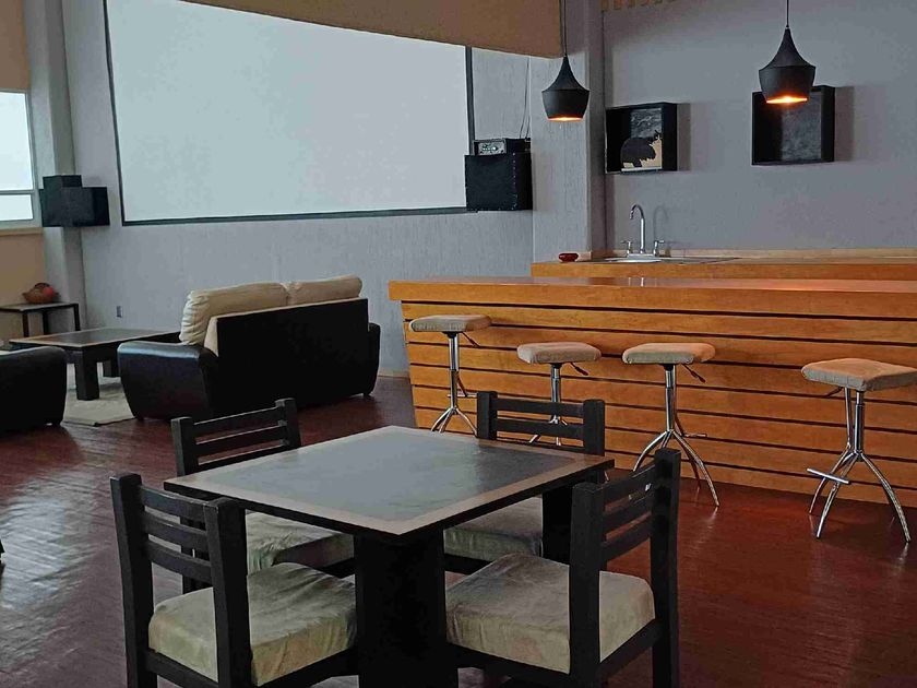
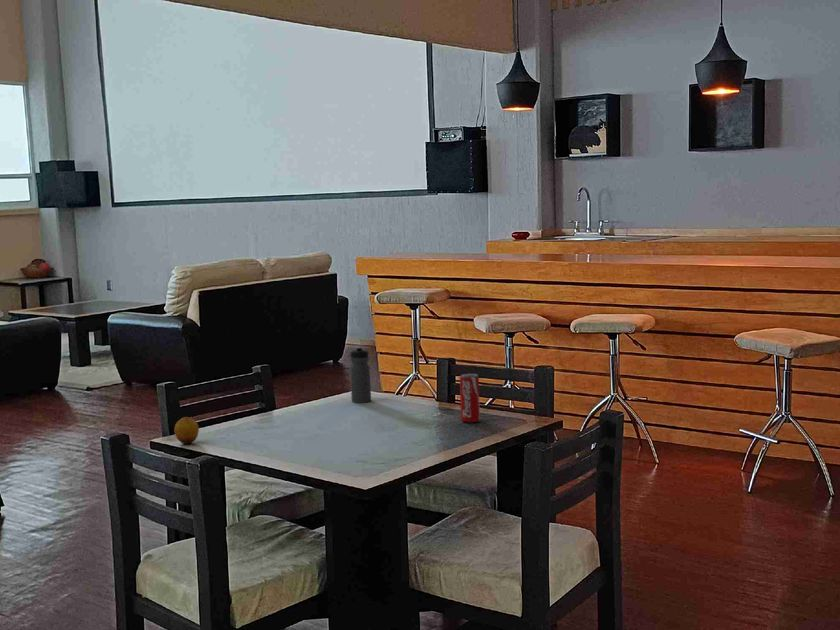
+ beverage can [459,373,481,423]
+ fruit [174,416,200,445]
+ water bottle [349,346,372,404]
